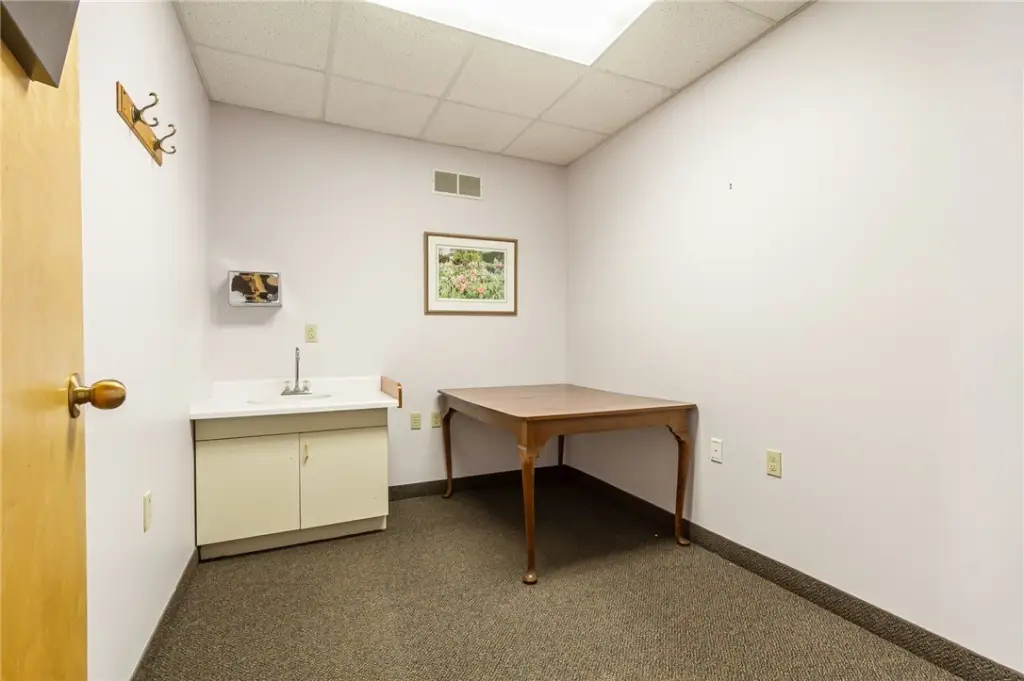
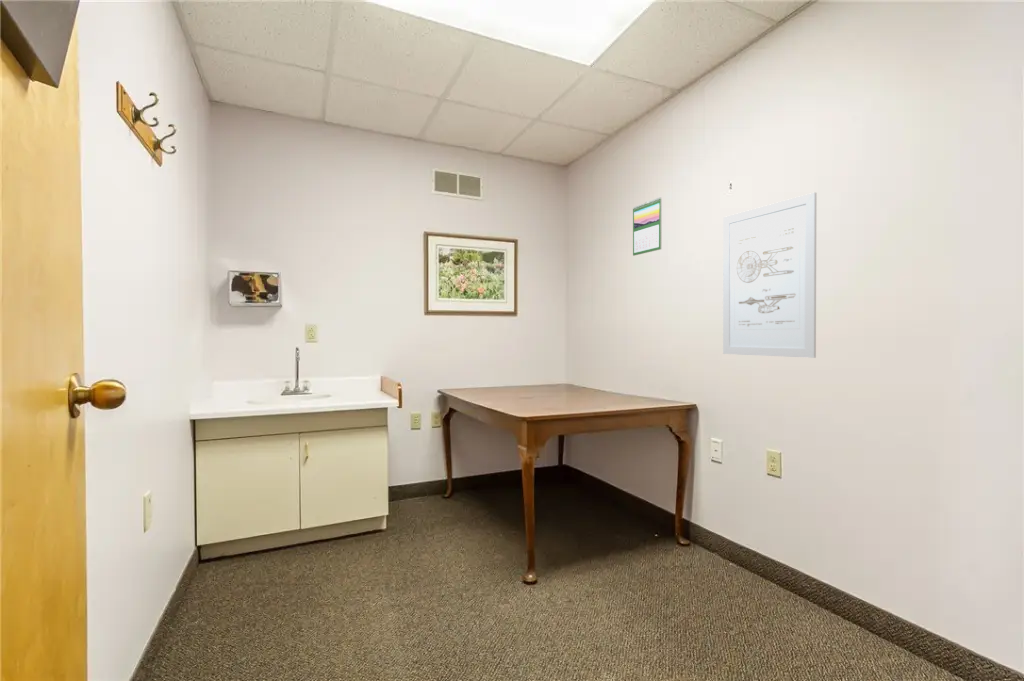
+ wall art [722,191,817,359]
+ calendar [632,196,663,257]
